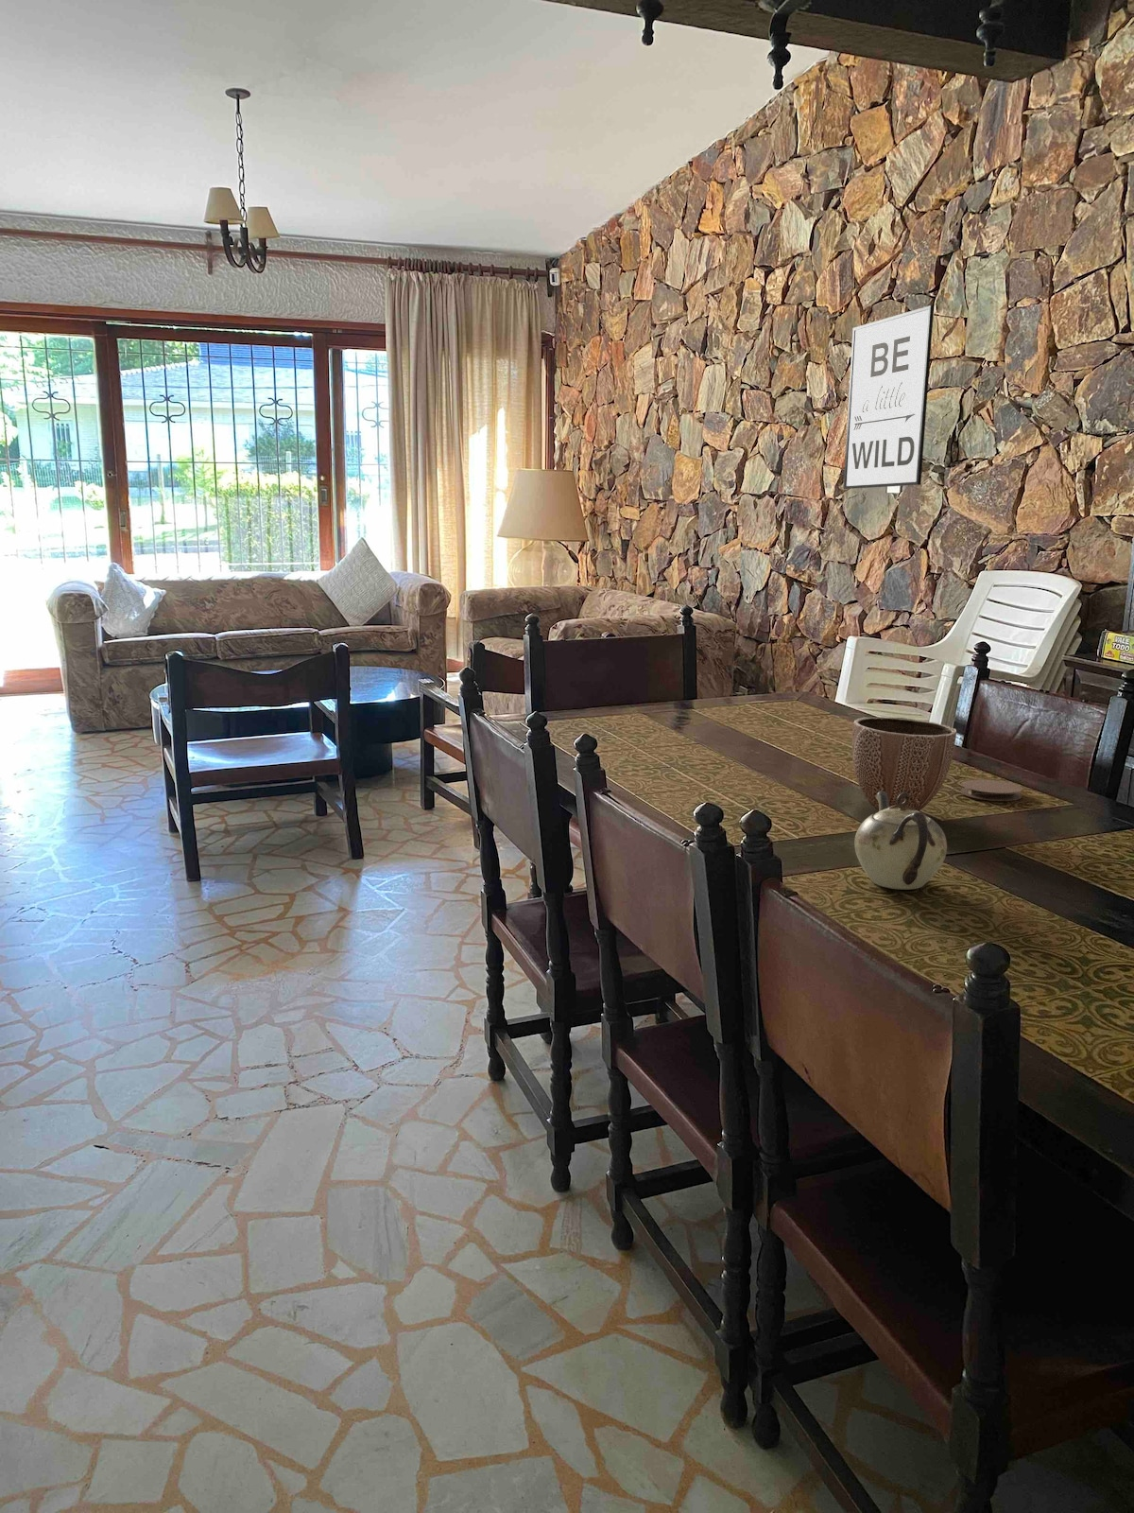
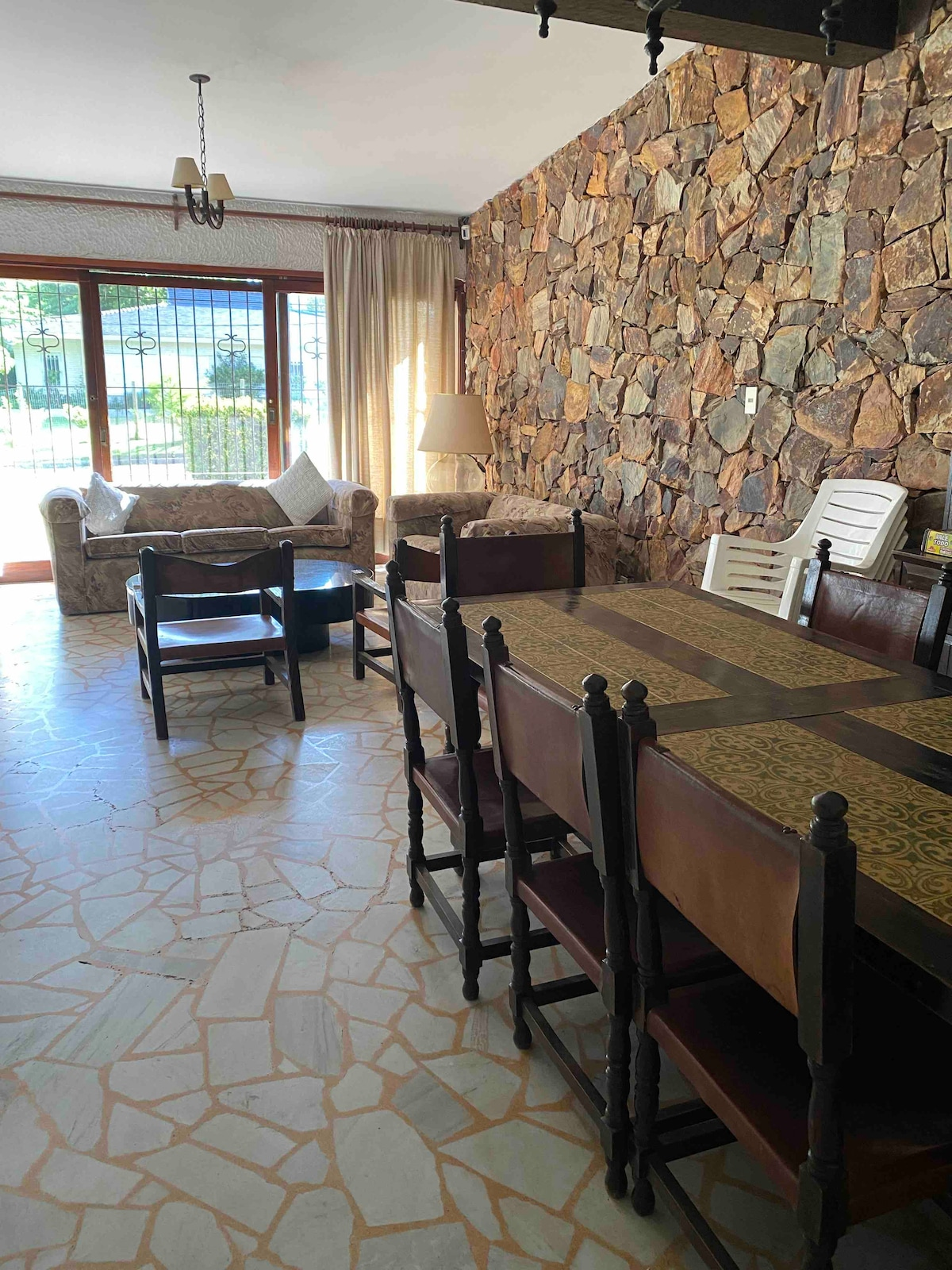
- teapot [853,791,948,891]
- decorative bowl [852,716,958,812]
- wall art [843,305,935,490]
- coaster [959,778,1023,802]
